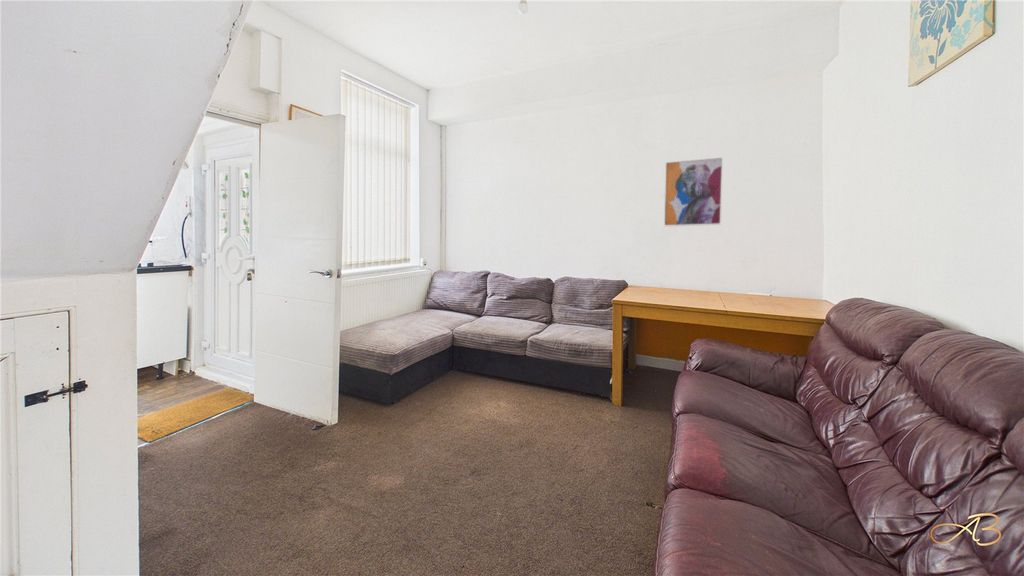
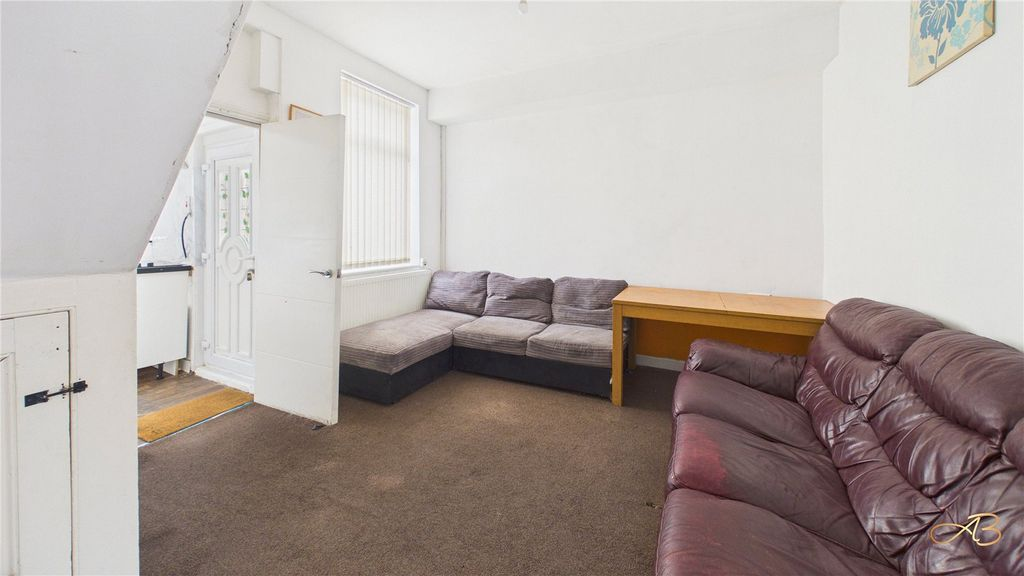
- wall art [663,156,724,228]
